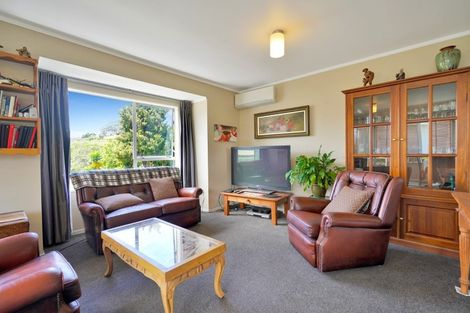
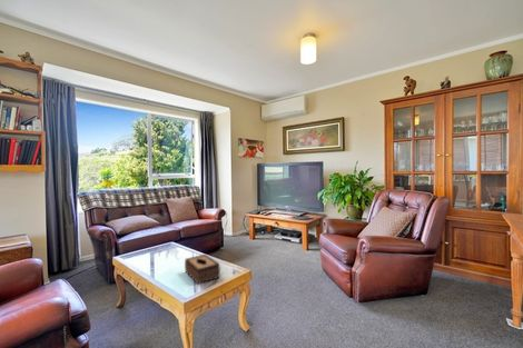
+ tissue box [184,253,221,285]
